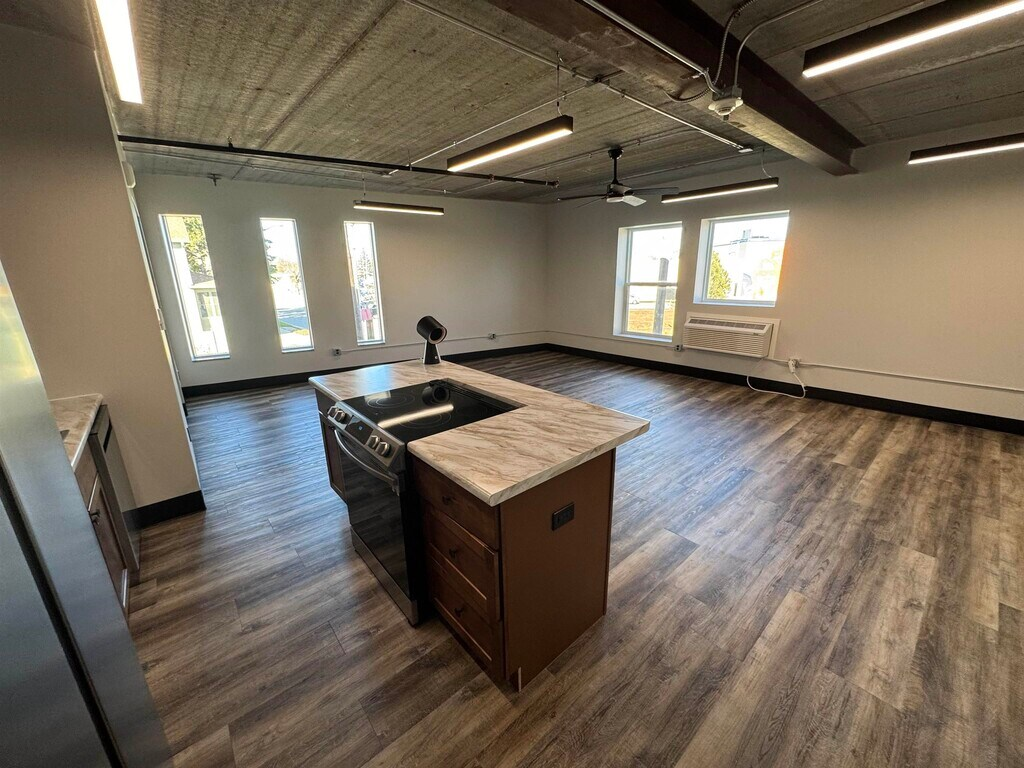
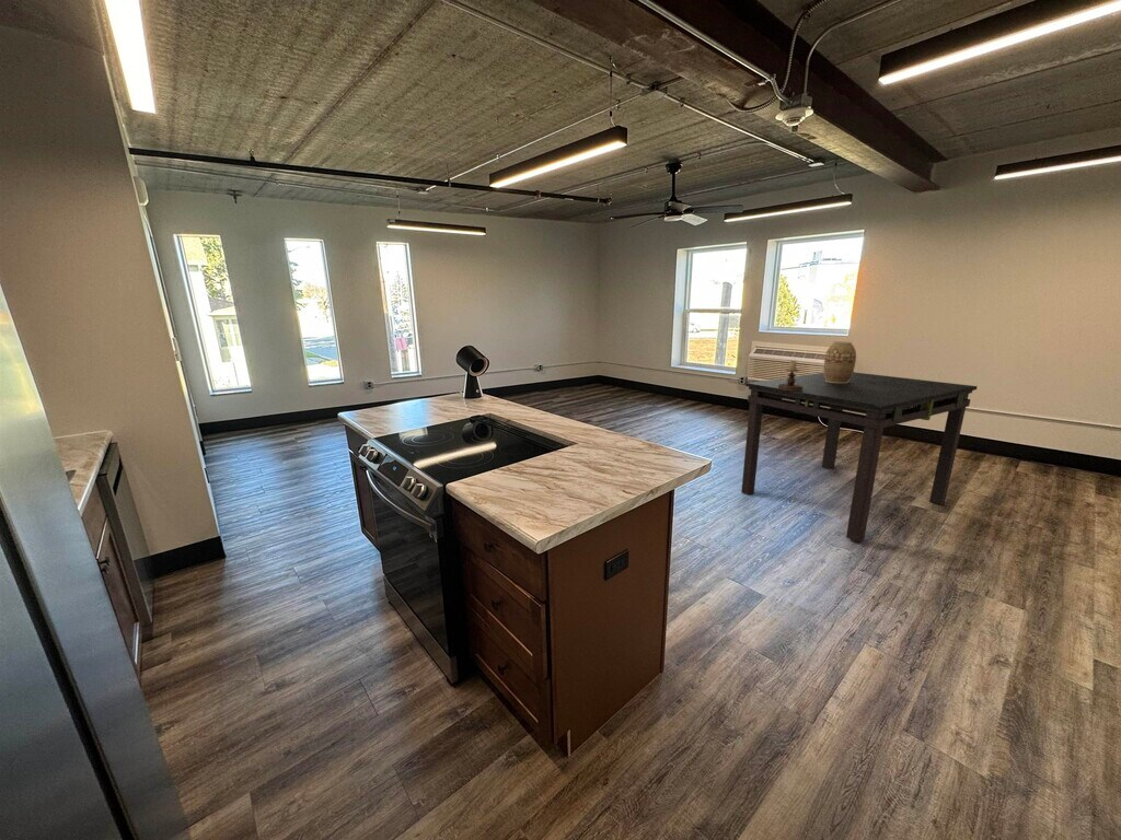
+ vase [823,340,857,383]
+ candlestick [778,360,802,390]
+ dining table [740,371,979,542]
